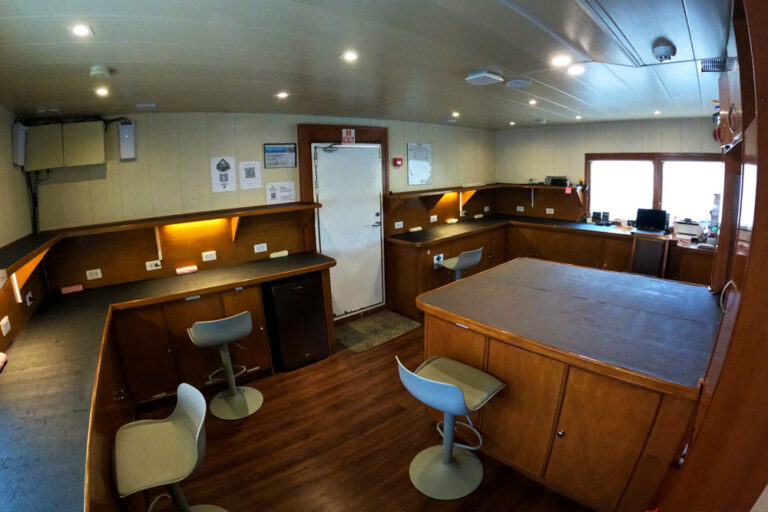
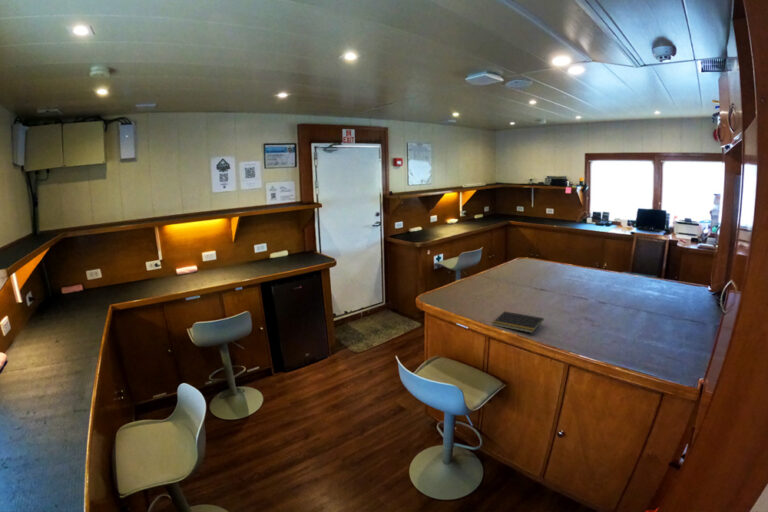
+ notepad [491,310,545,334]
